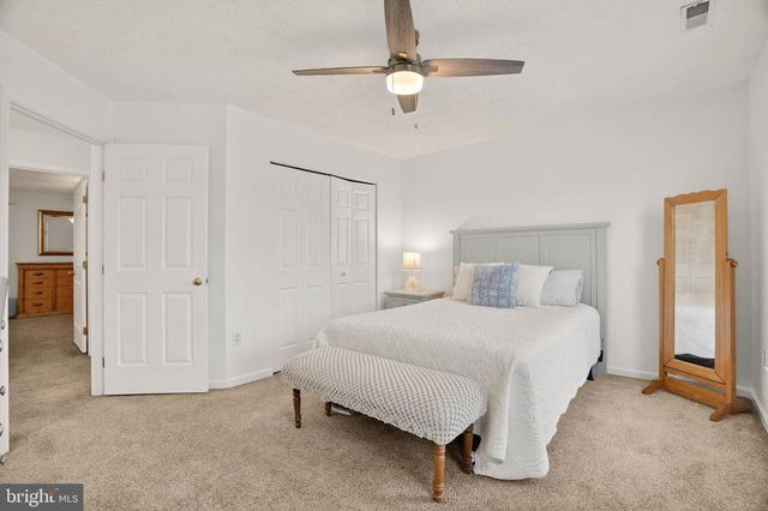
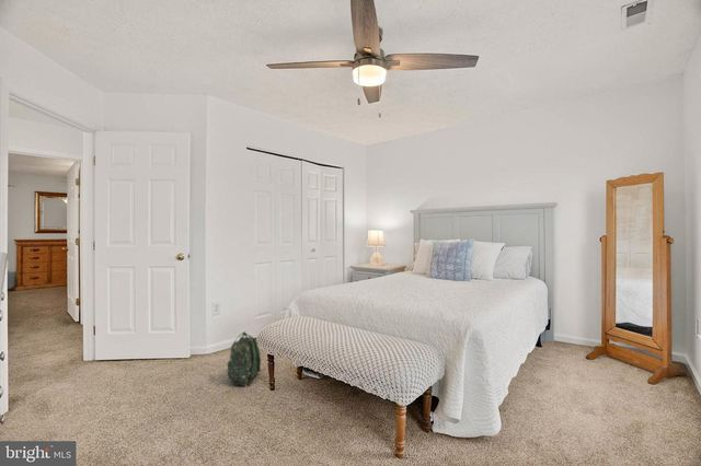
+ backpack [198,330,262,389]
